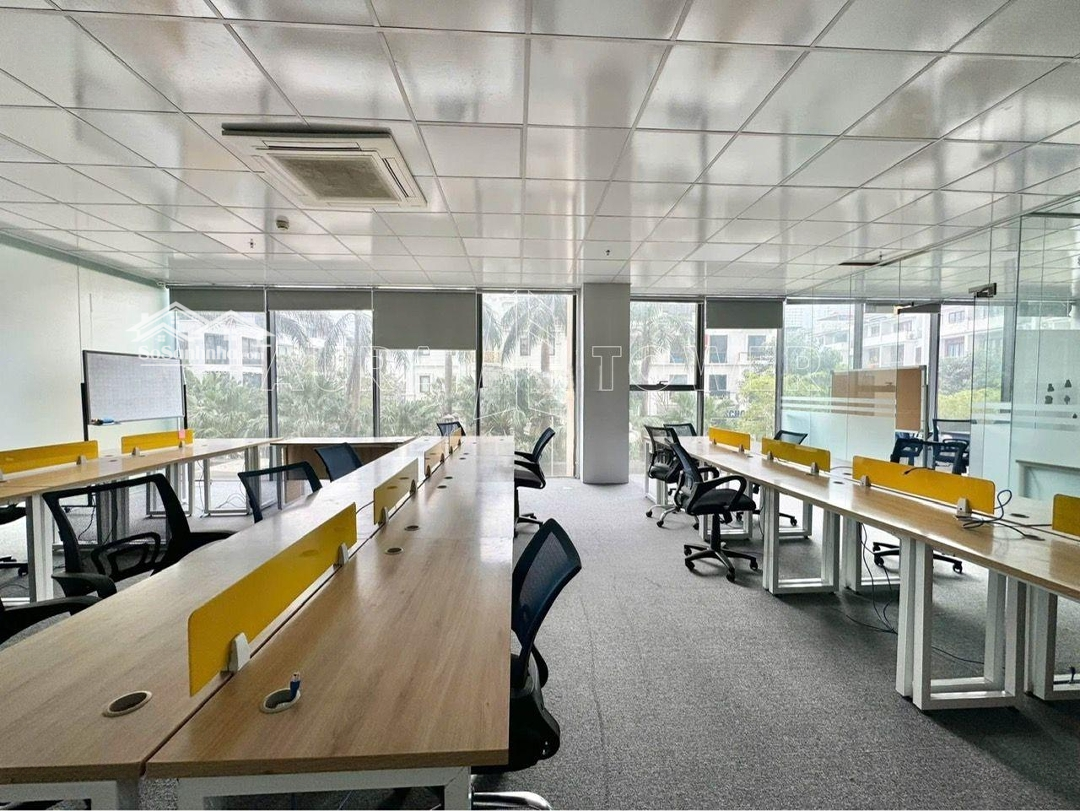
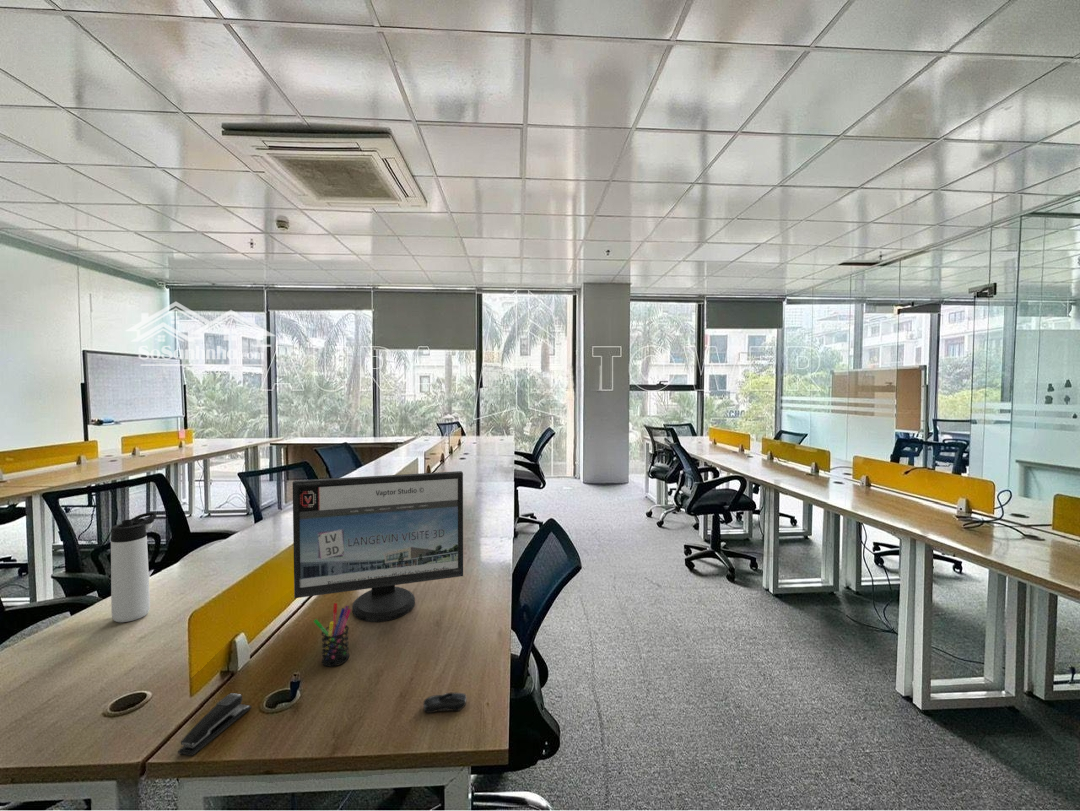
+ pen holder [313,602,352,668]
+ computer mouse [422,692,468,714]
+ stapler [177,692,252,757]
+ thermos bottle [110,511,157,623]
+ computer monitor [292,470,464,623]
